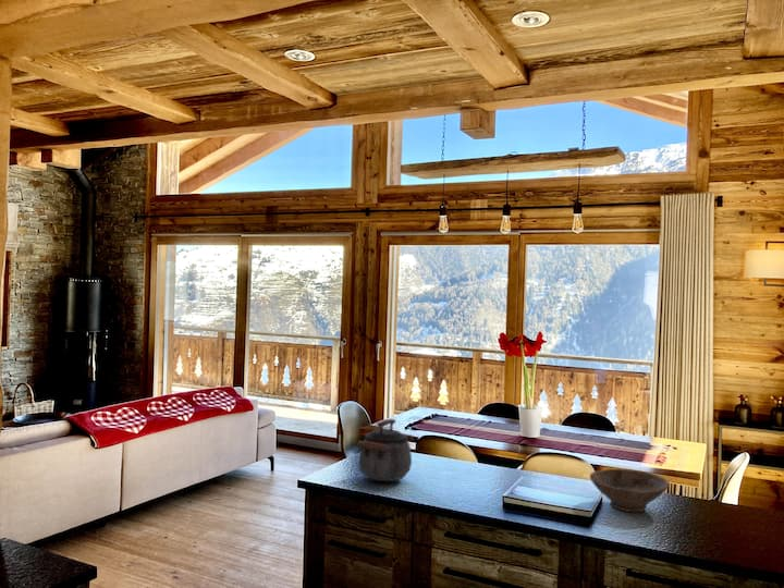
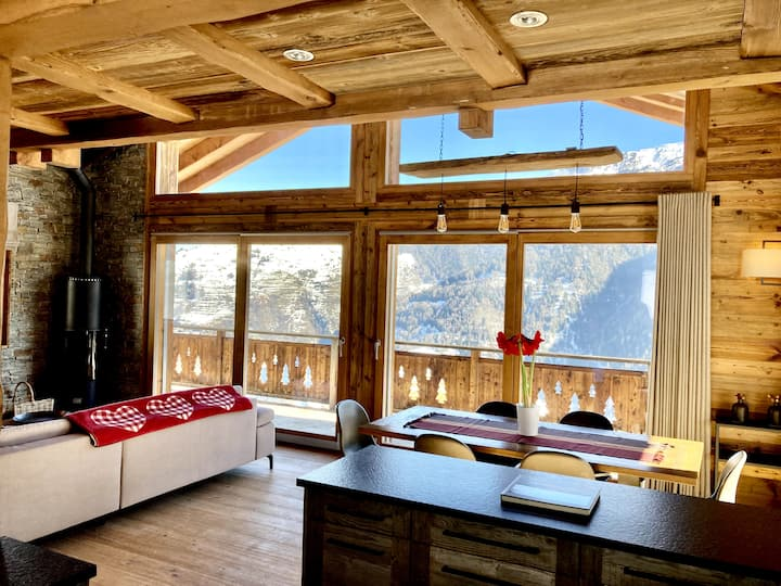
- kettle [356,418,414,482]
- bowl [588,468,671,513]
